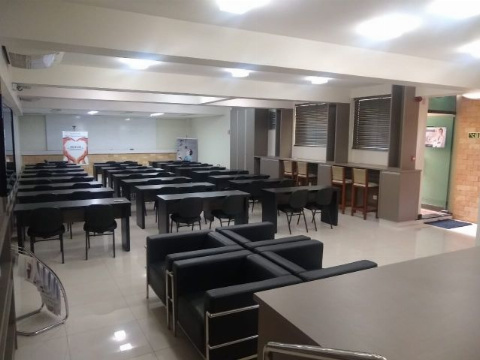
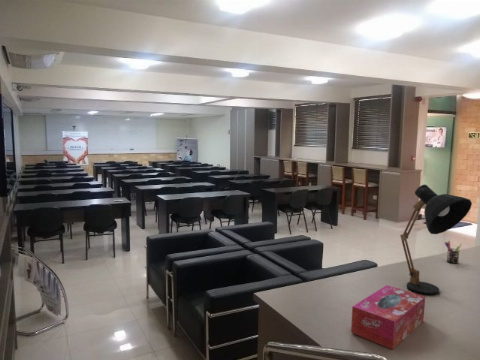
+ tissue box [350,284,426,351]
+ pen holder [444,240,463,265]
+ desk lamp [399,184,473,296]
